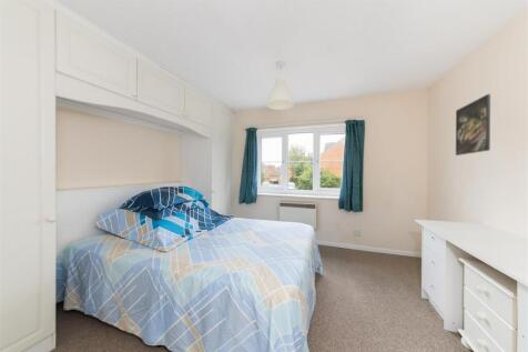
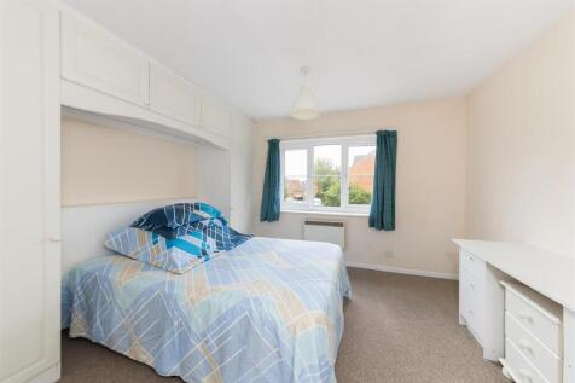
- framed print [455,93,491,157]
